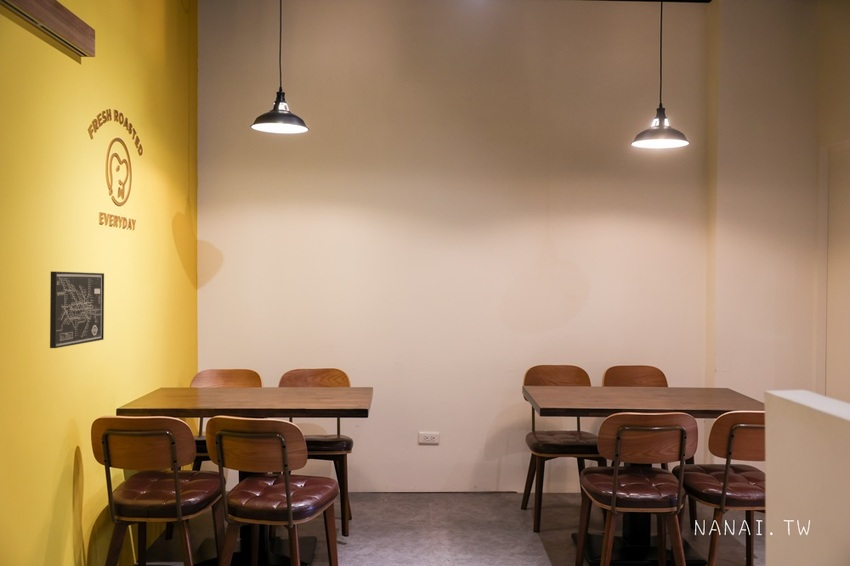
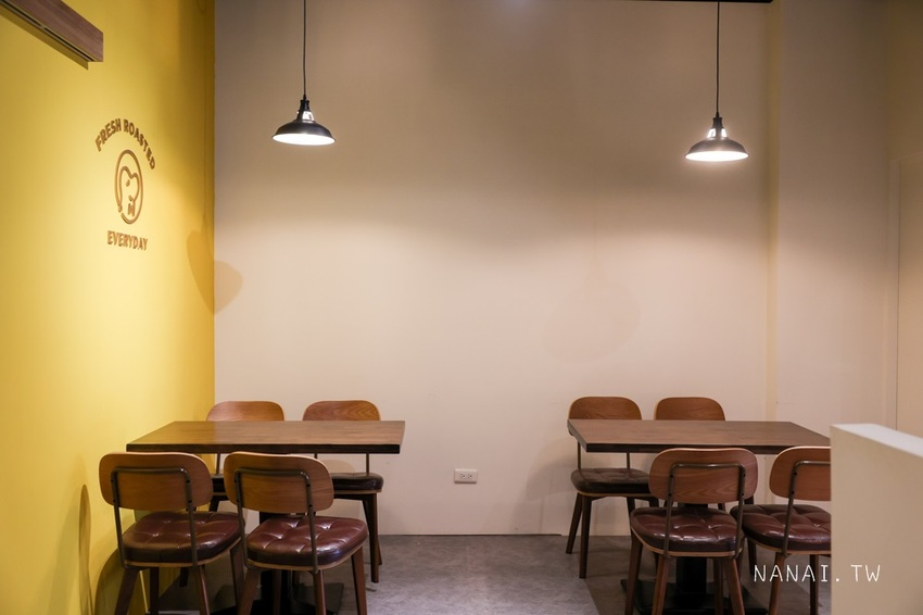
- wall art [49,270,105,349]
